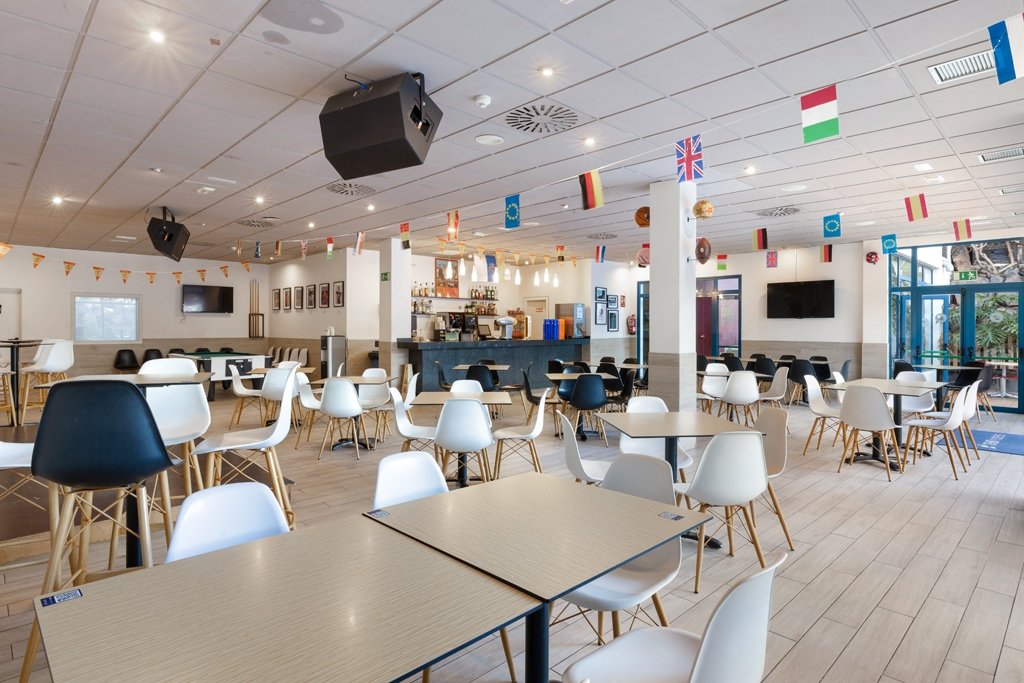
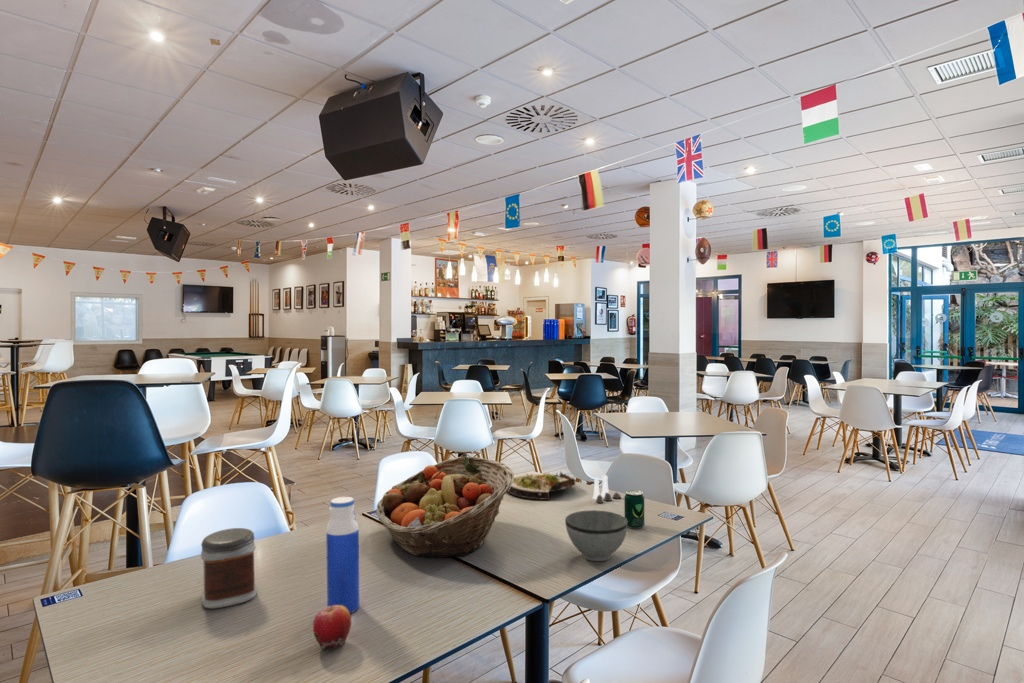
+ salad plate [507,471,577,501]
+ apple [312,605,352,650]
+ water bottle [325,496,360,614]
+ beverage can [623,489,645,530]
+ jar [200,527,258,609]
+ fruit basket [375,455,515,558]
+ salt and pepper shaker set [591,474,622,504]
+ bowl [564,509,628,562]
